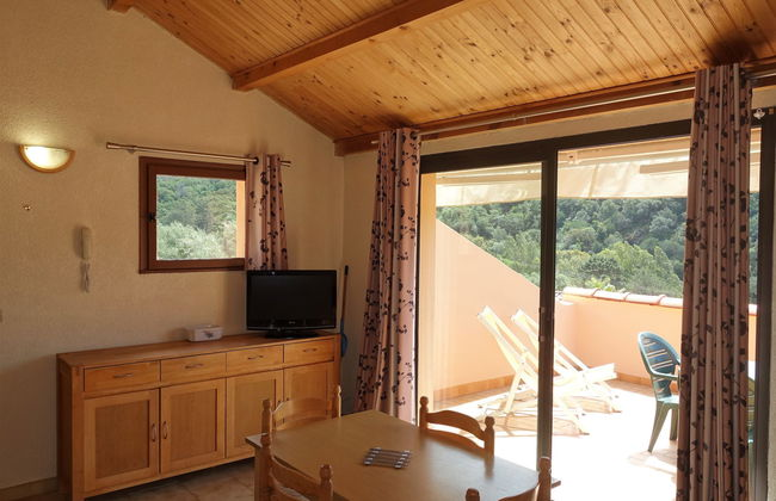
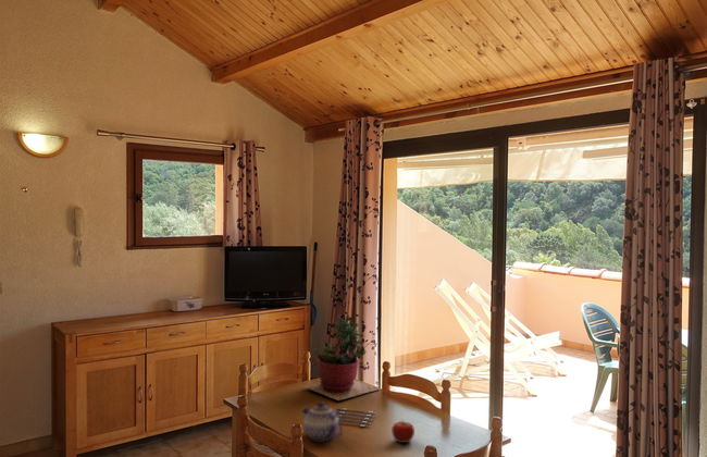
+ succulent plant [303,314,382,402]
+ teapot [300,400,344,442]
+ fruit [390,418,415,444]
